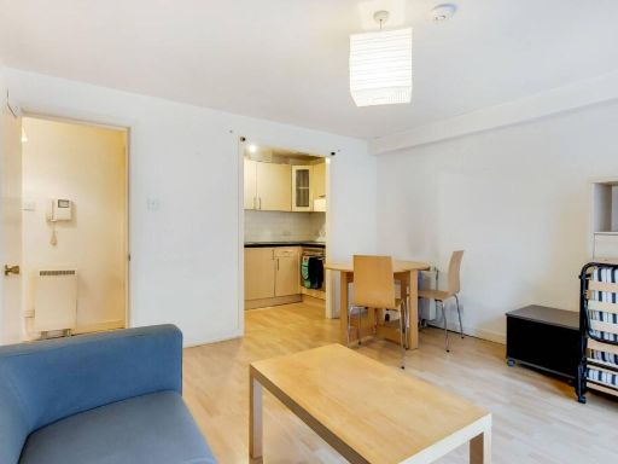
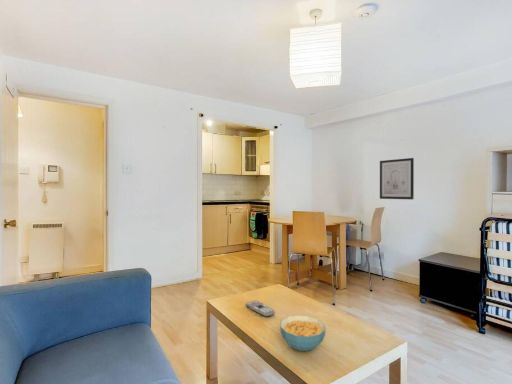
+ cereal bowl [279,314,327,352]
+ remote control [245,299,276,318]
+ wall art [379,157,415,200]
